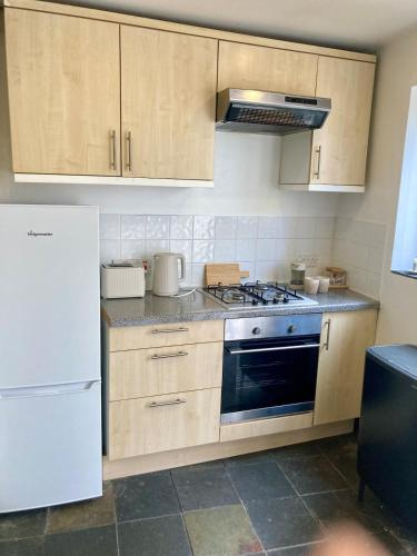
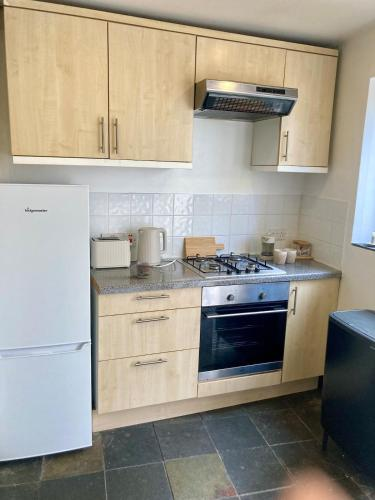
+ cup [131,261,151,279]
